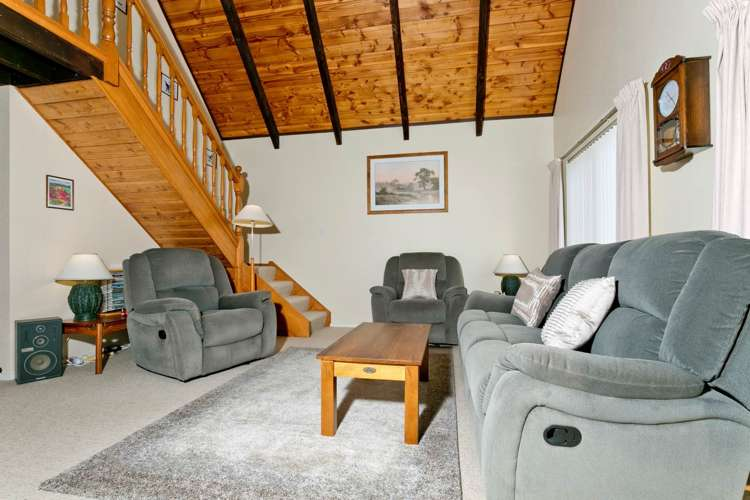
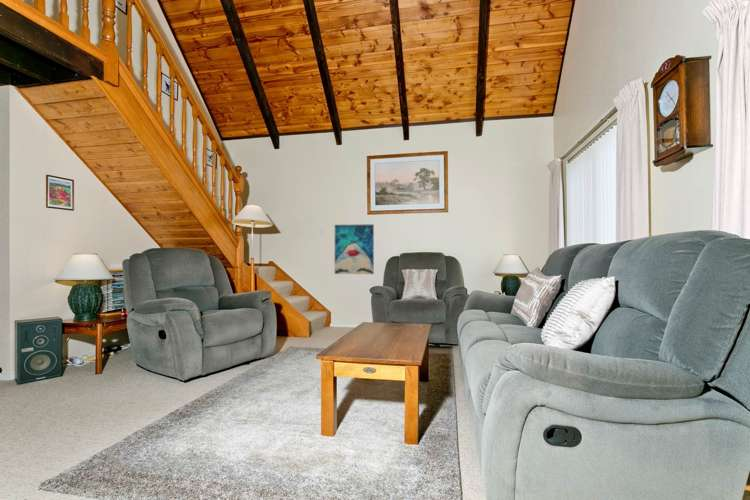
+ wall art [334,223,375,275]
